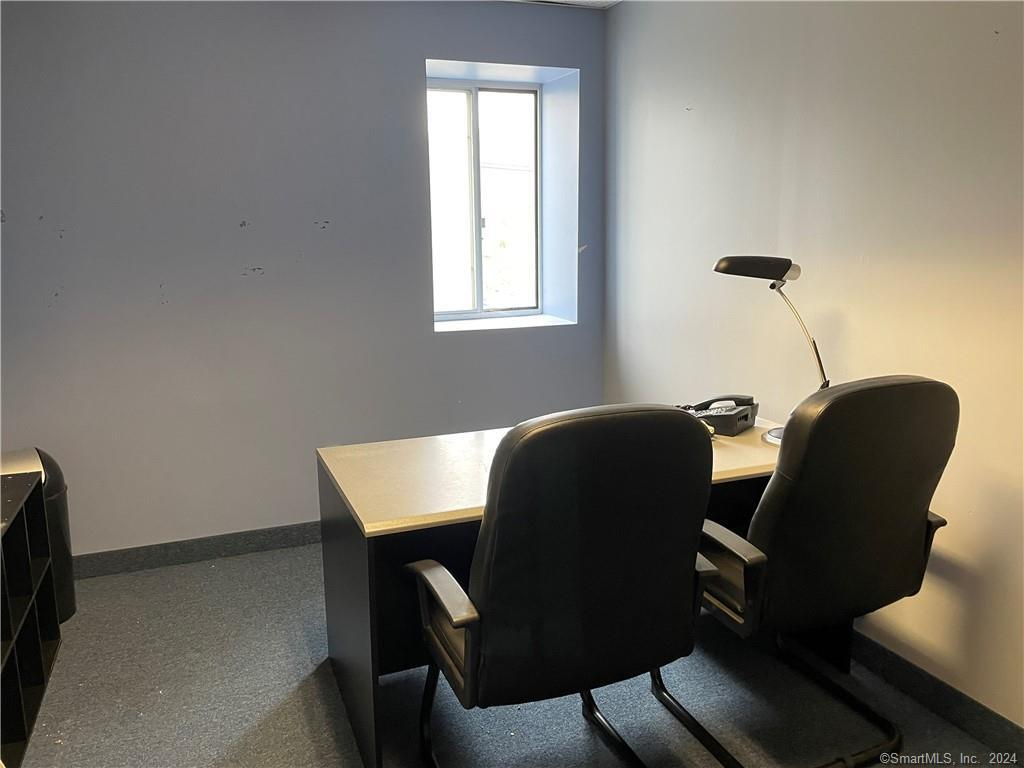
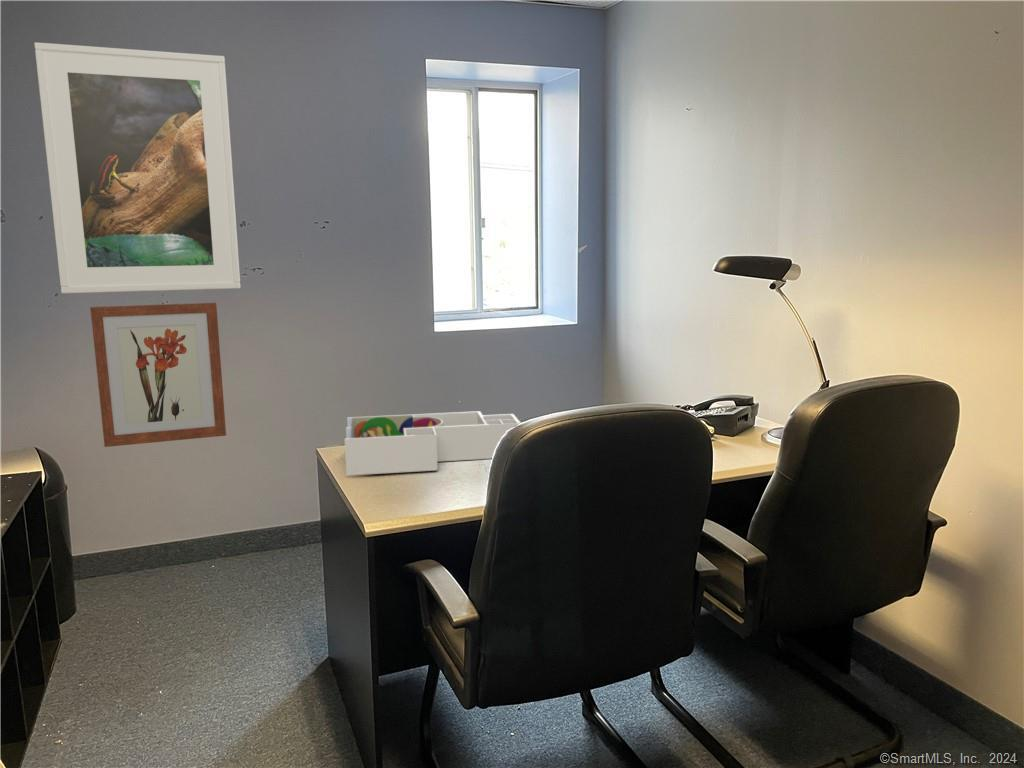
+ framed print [33,42,241,294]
+ wall art [89,302,227,448]
+ desk organizer [344,410,522,477]
